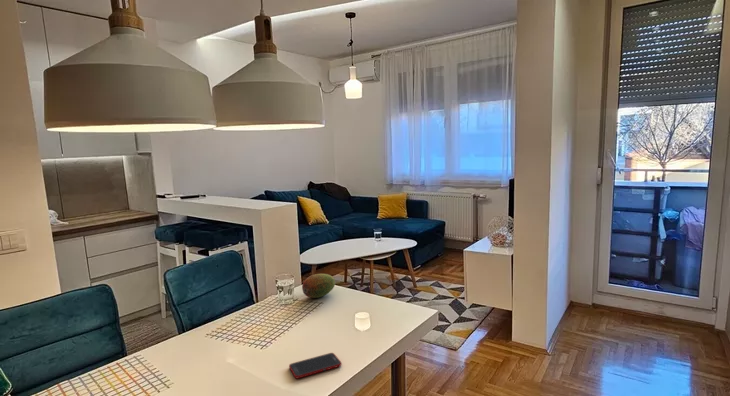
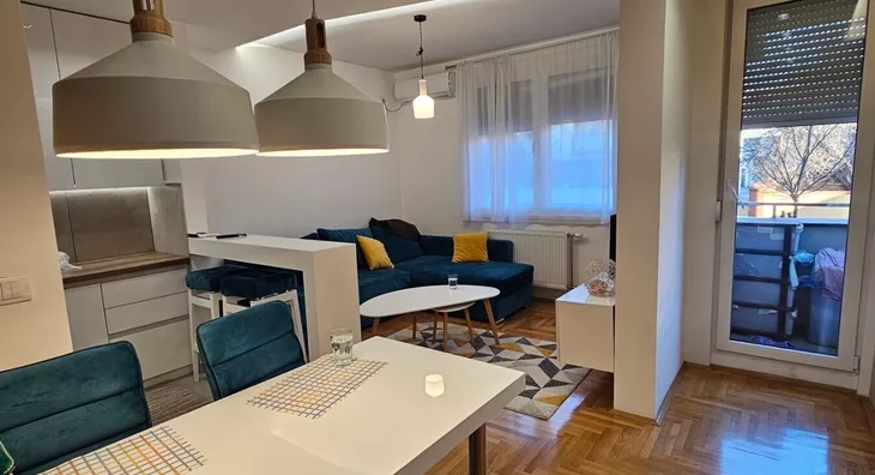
- fruit [301,273,336,299]
- cell phone [288,352,342,380]
